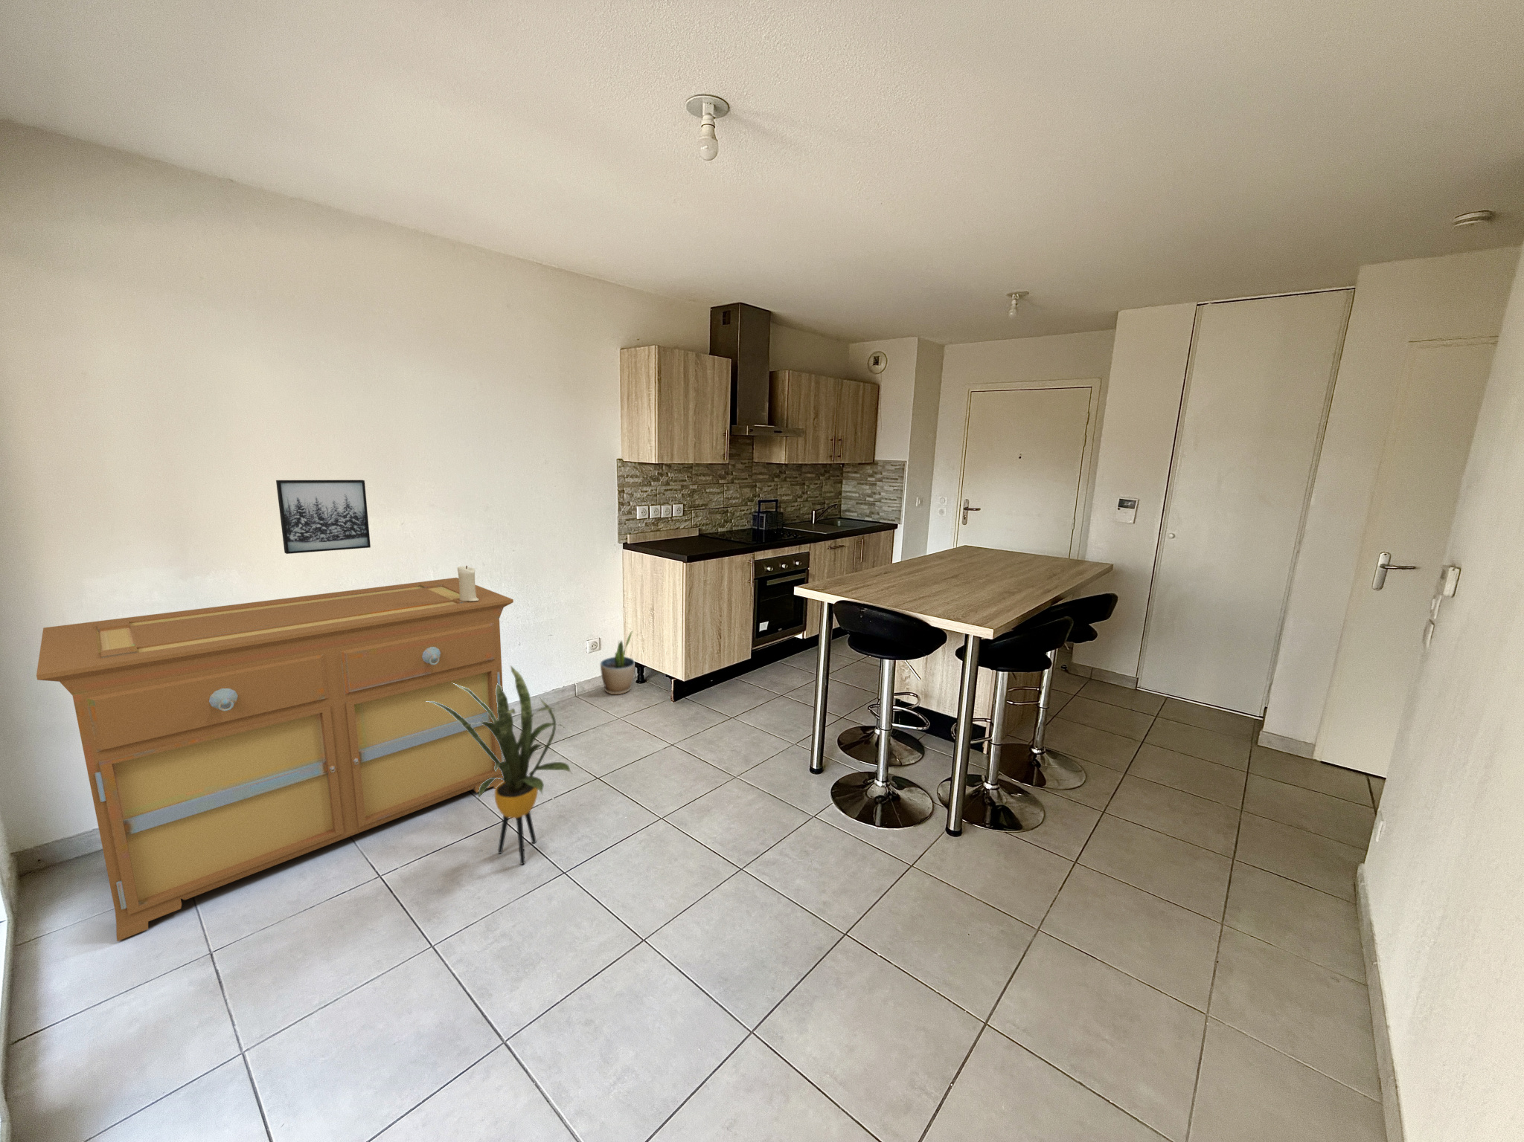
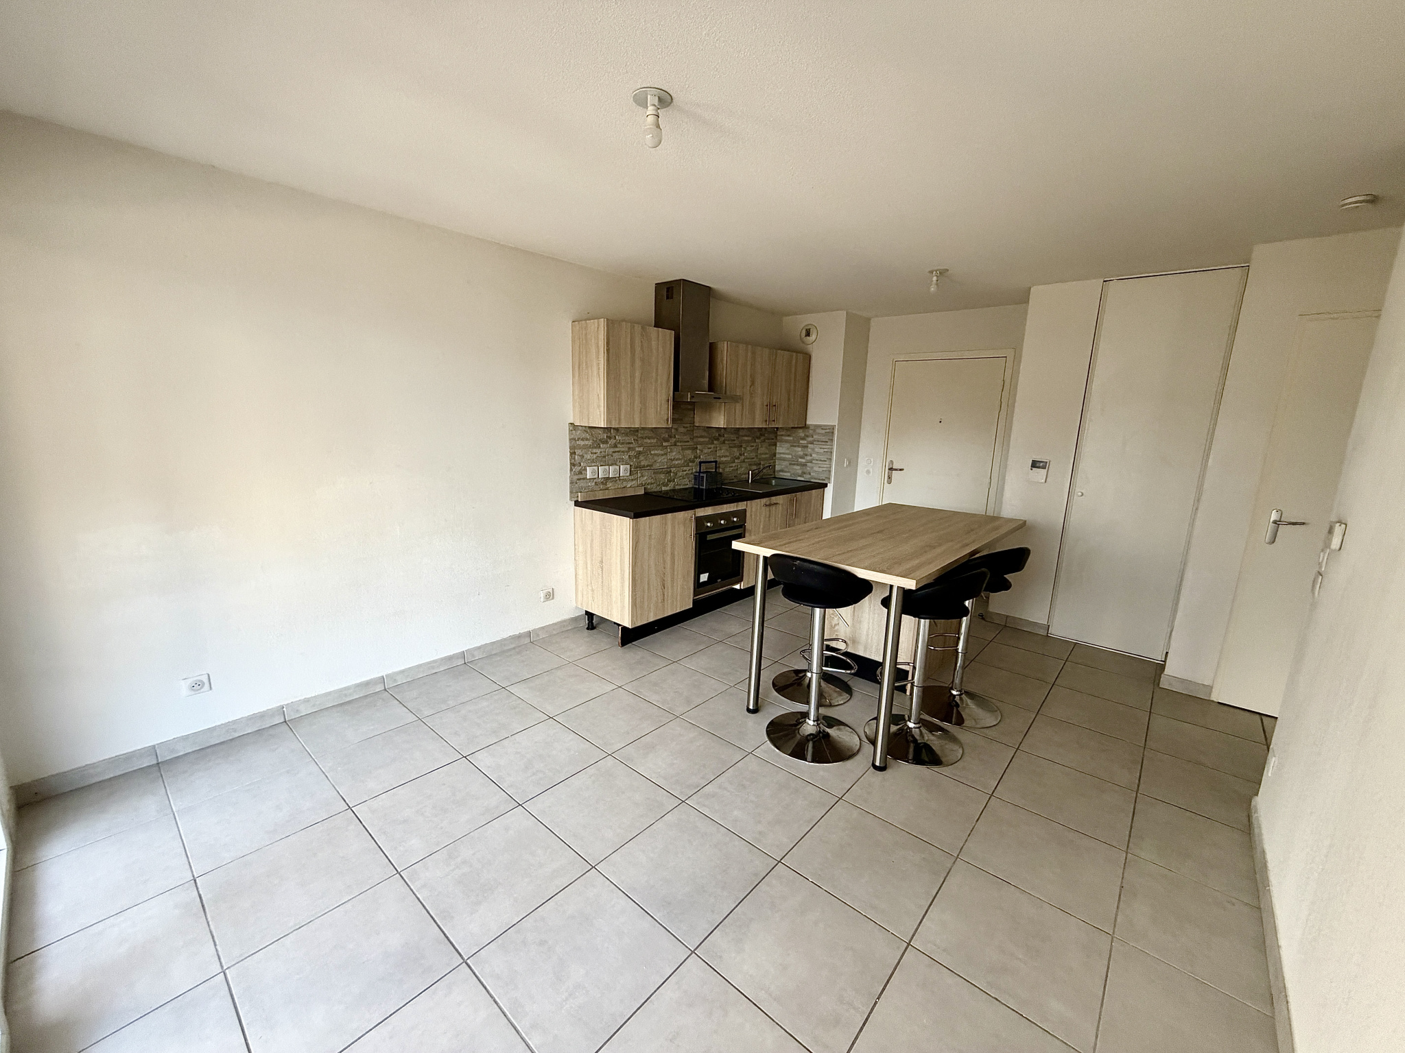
- potted plant [600,630,636,696]
- house plant [426,663,572,865]
- wall art [275,480,371,554]
- sideboard [36,577,515,942]
- candle [457,565,479,601]
